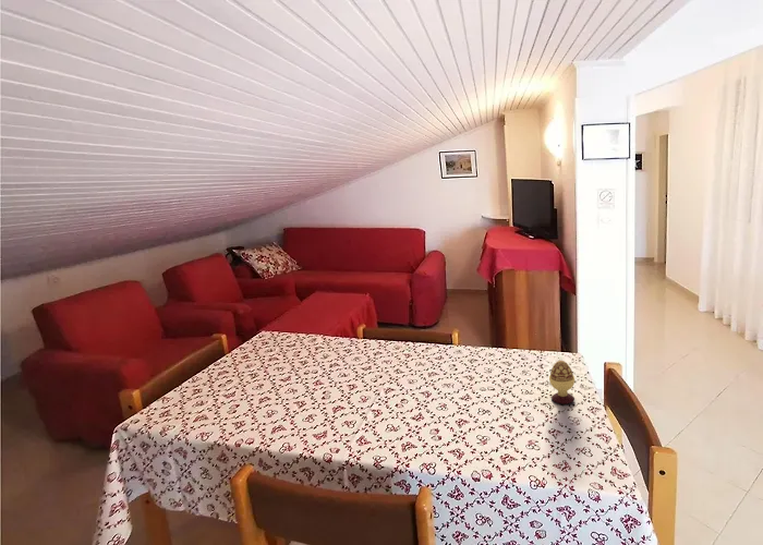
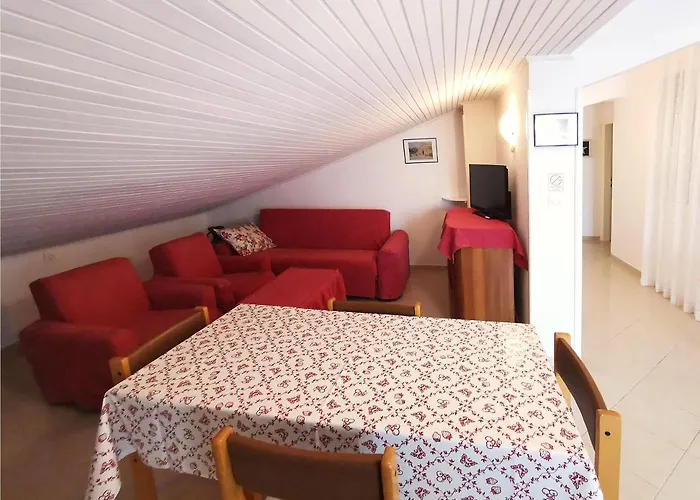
- decorative egg [548,360,576,405]
